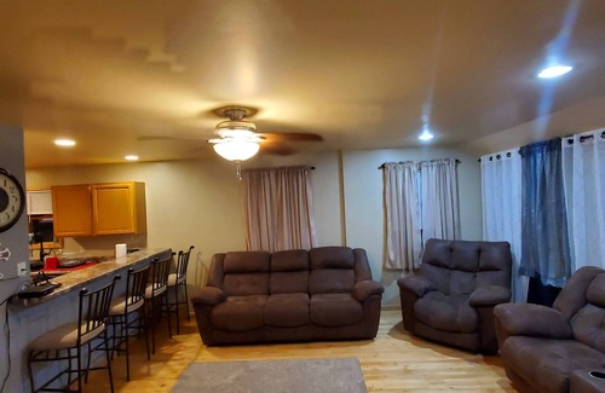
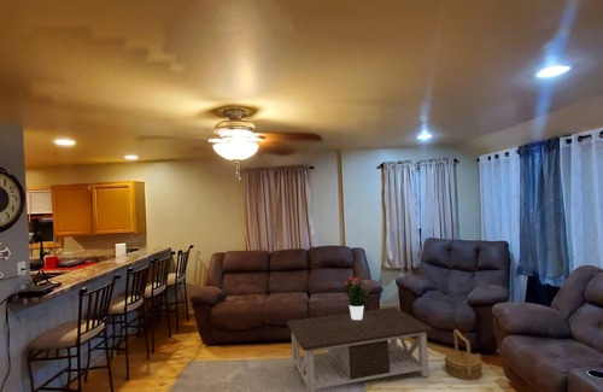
+ coffee table [286,306,433,392]
+ potted flower [340,275,373,320]
+ basket [444,328,484,381]
